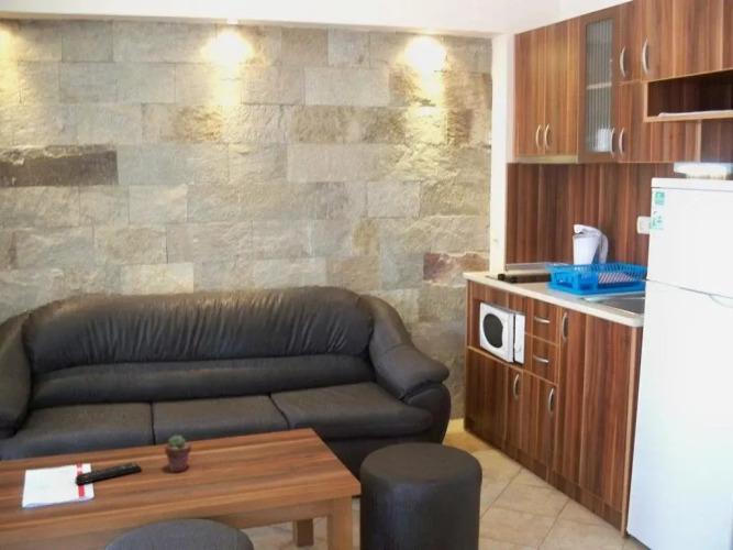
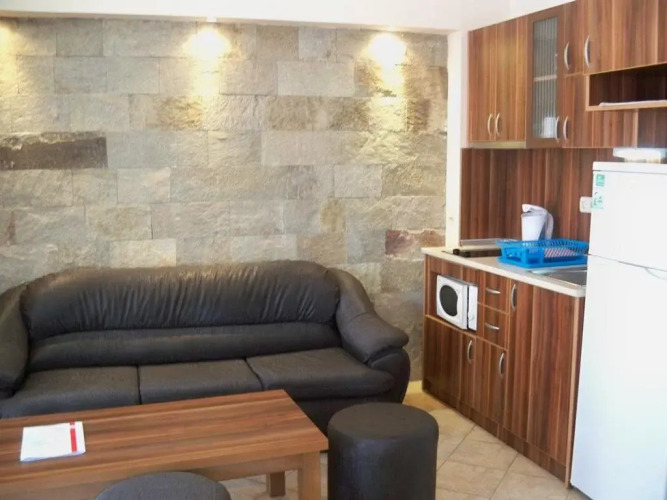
- remote control [75,461,143,485]
- potted succulent [164,433,192,473]
